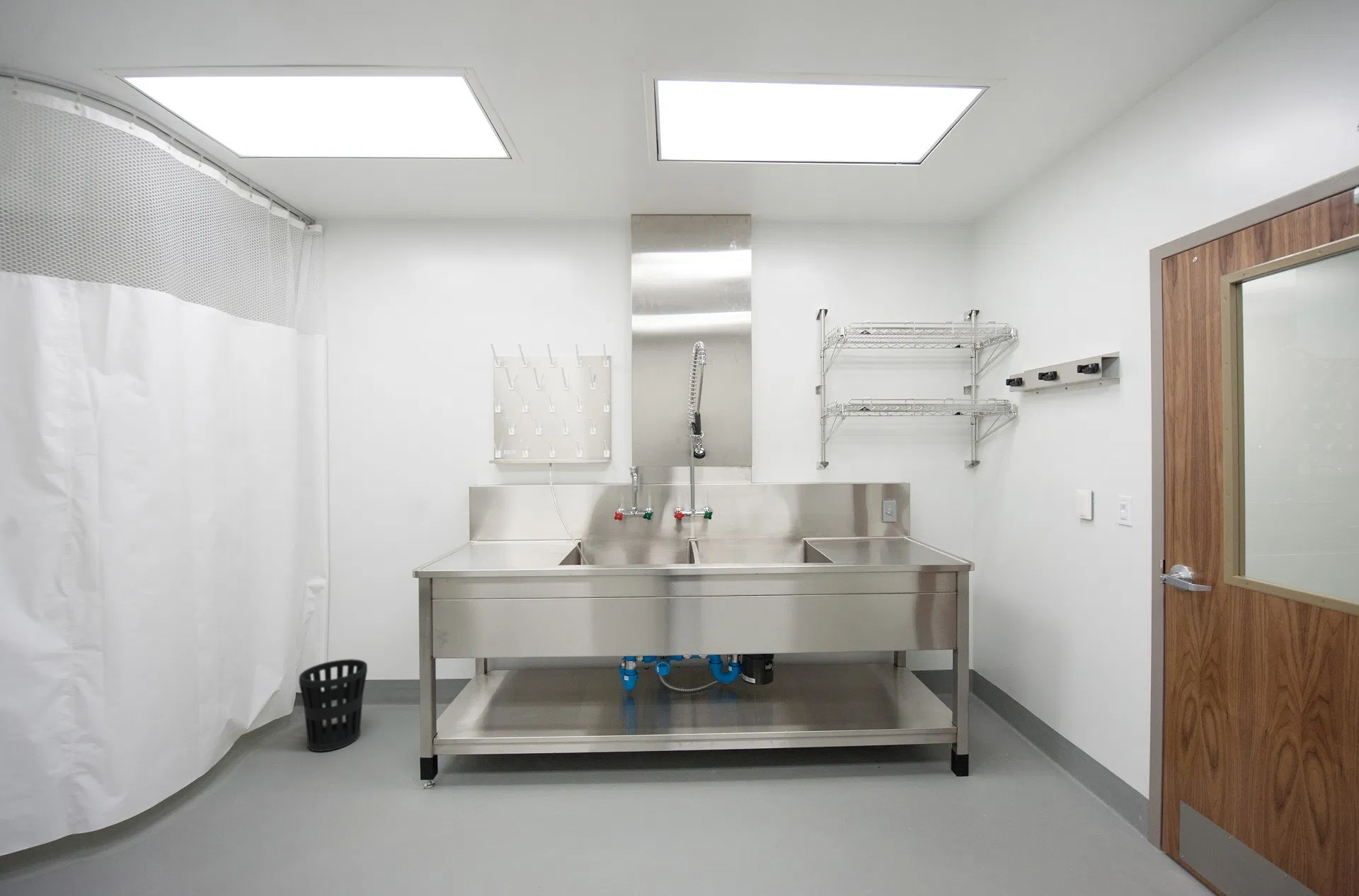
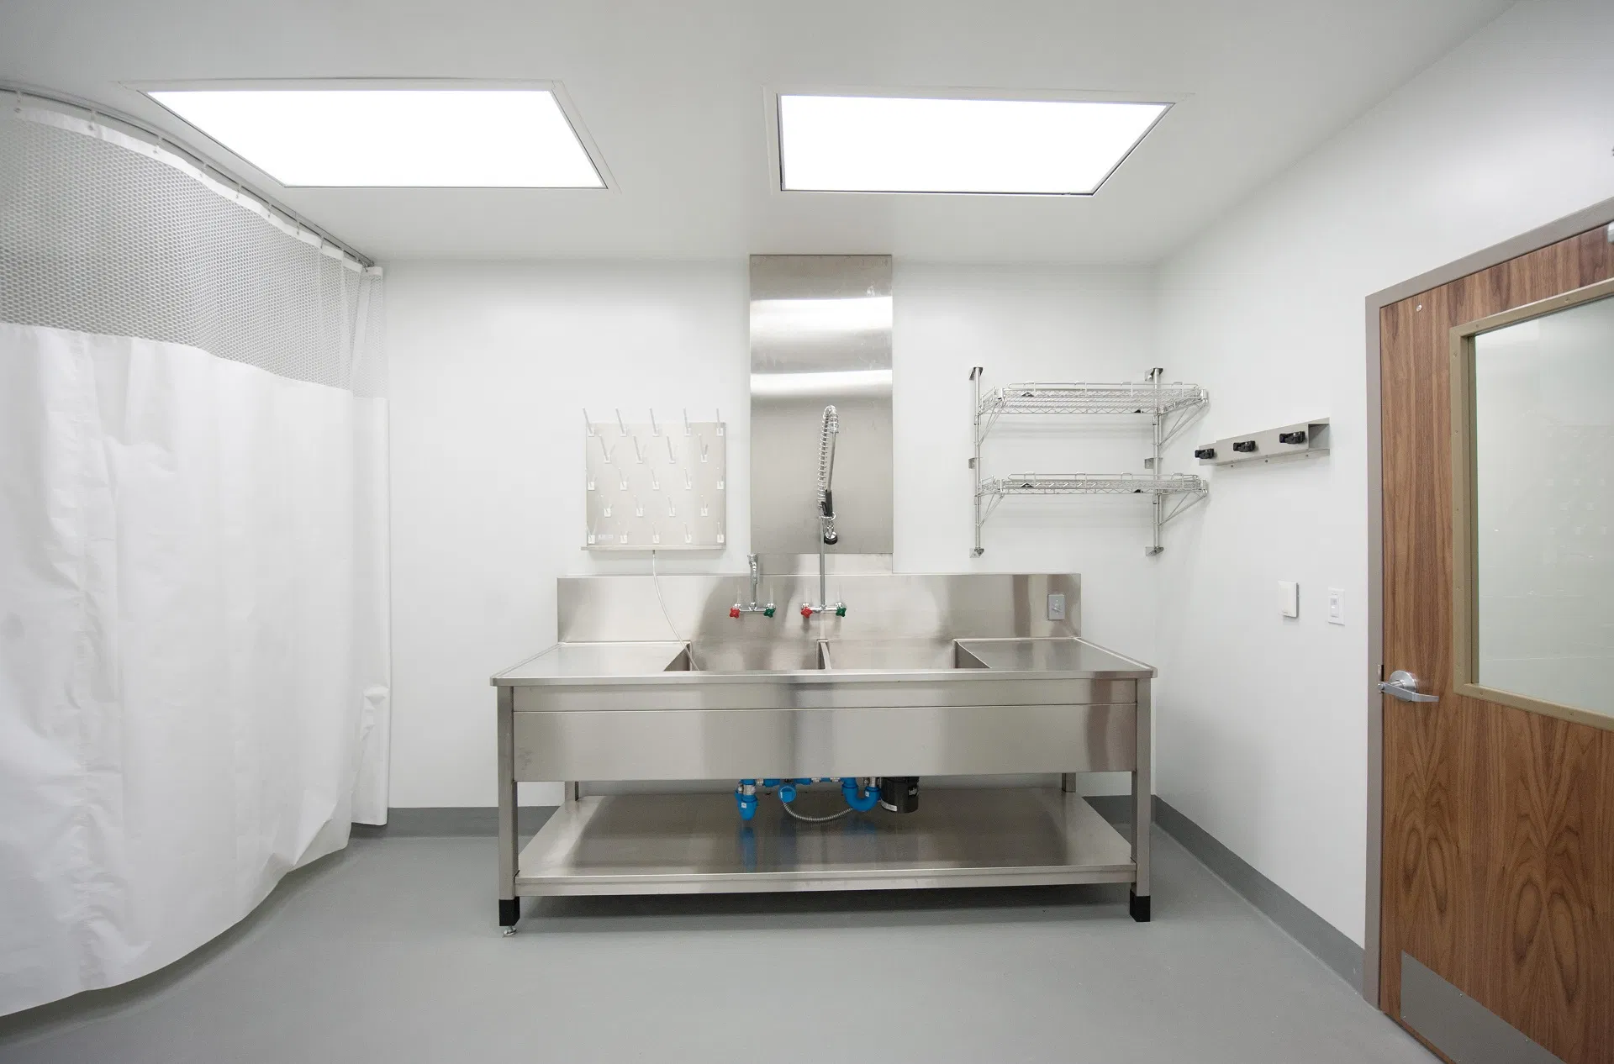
- wastebasket [298,658,368,752]
